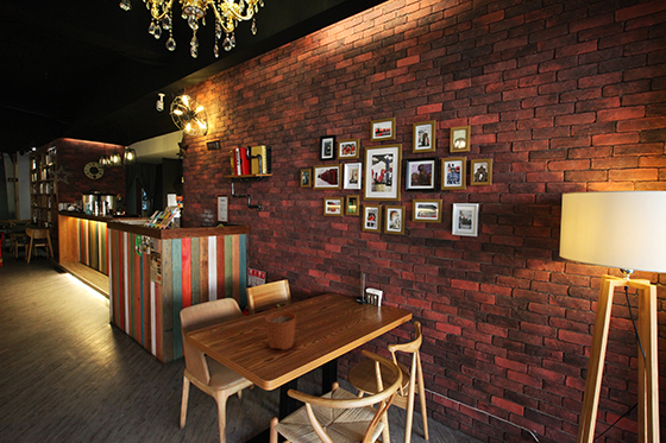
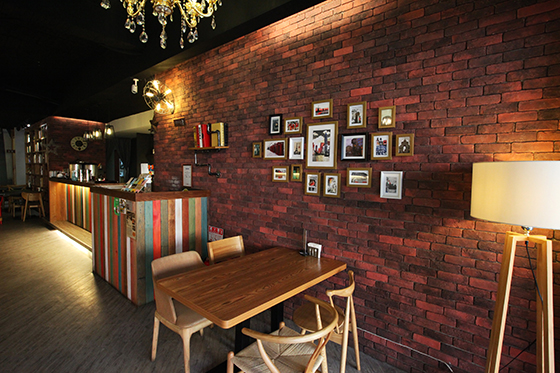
- plant pot [265,304,297,352]
